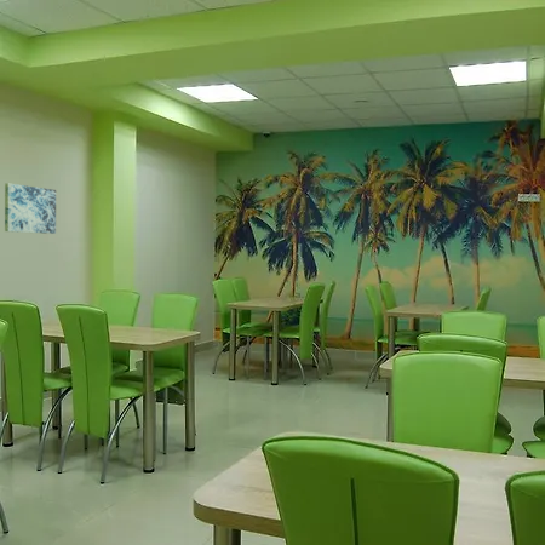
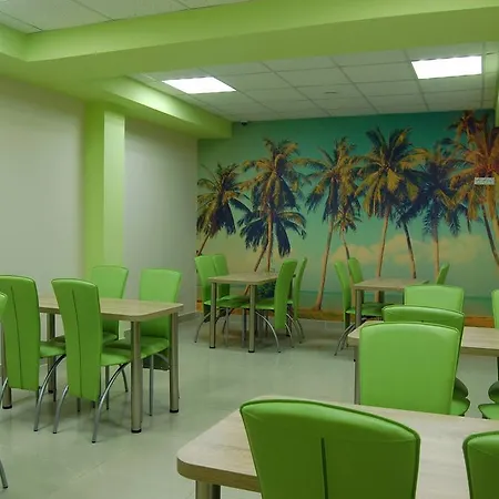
- wall art [4,182,57,235]
